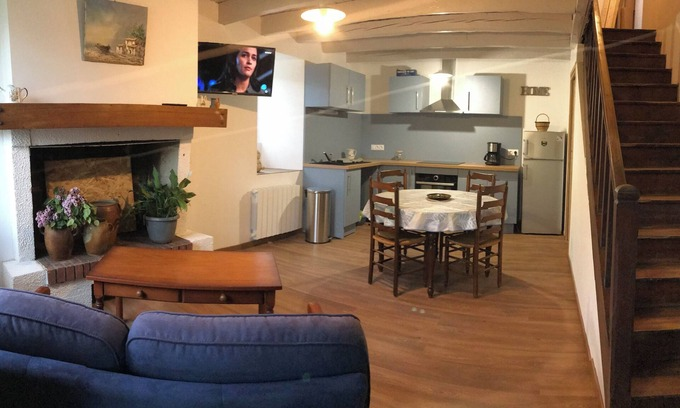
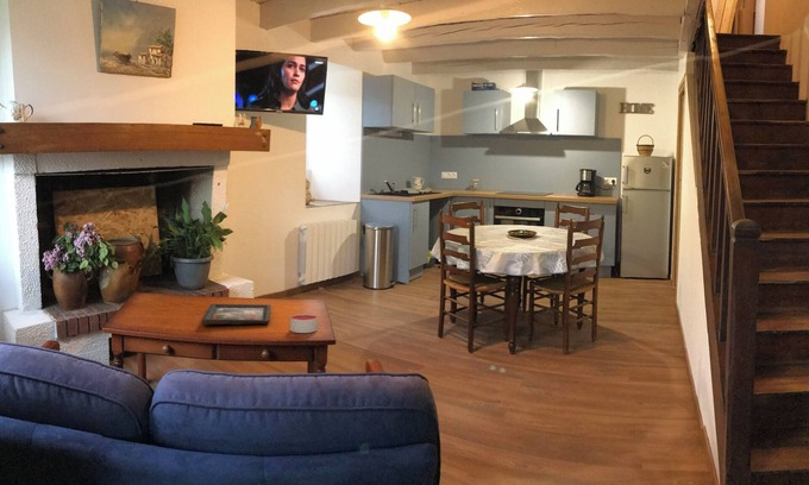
+ candle [289,313,319,334]
+ decorative tray [201,303,271,326]
